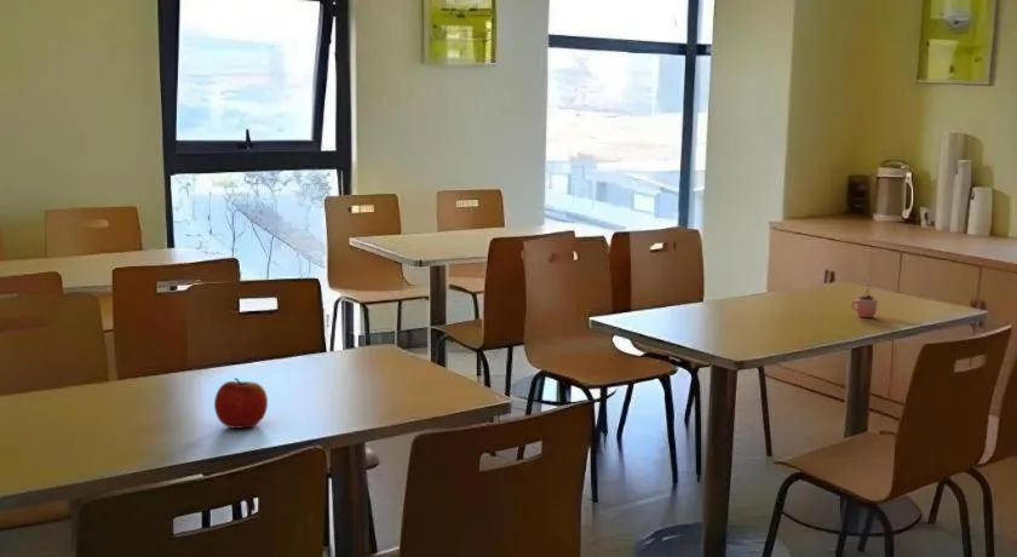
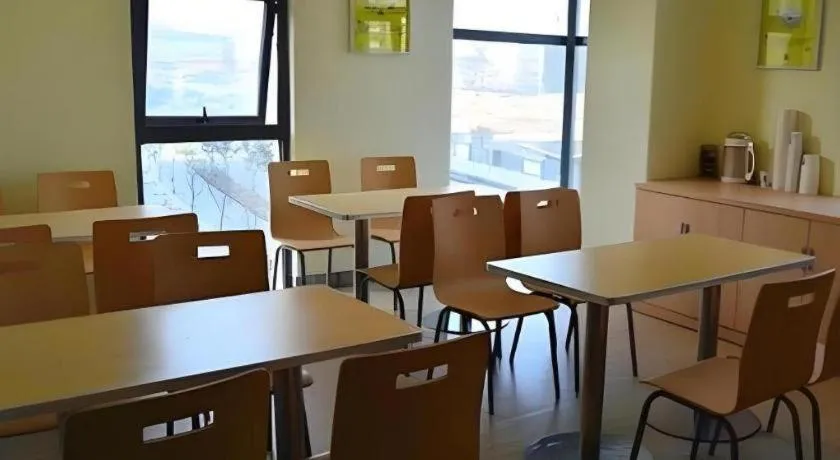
- cocoa [850,278,879,318]
- apple [213,377,269,430]
